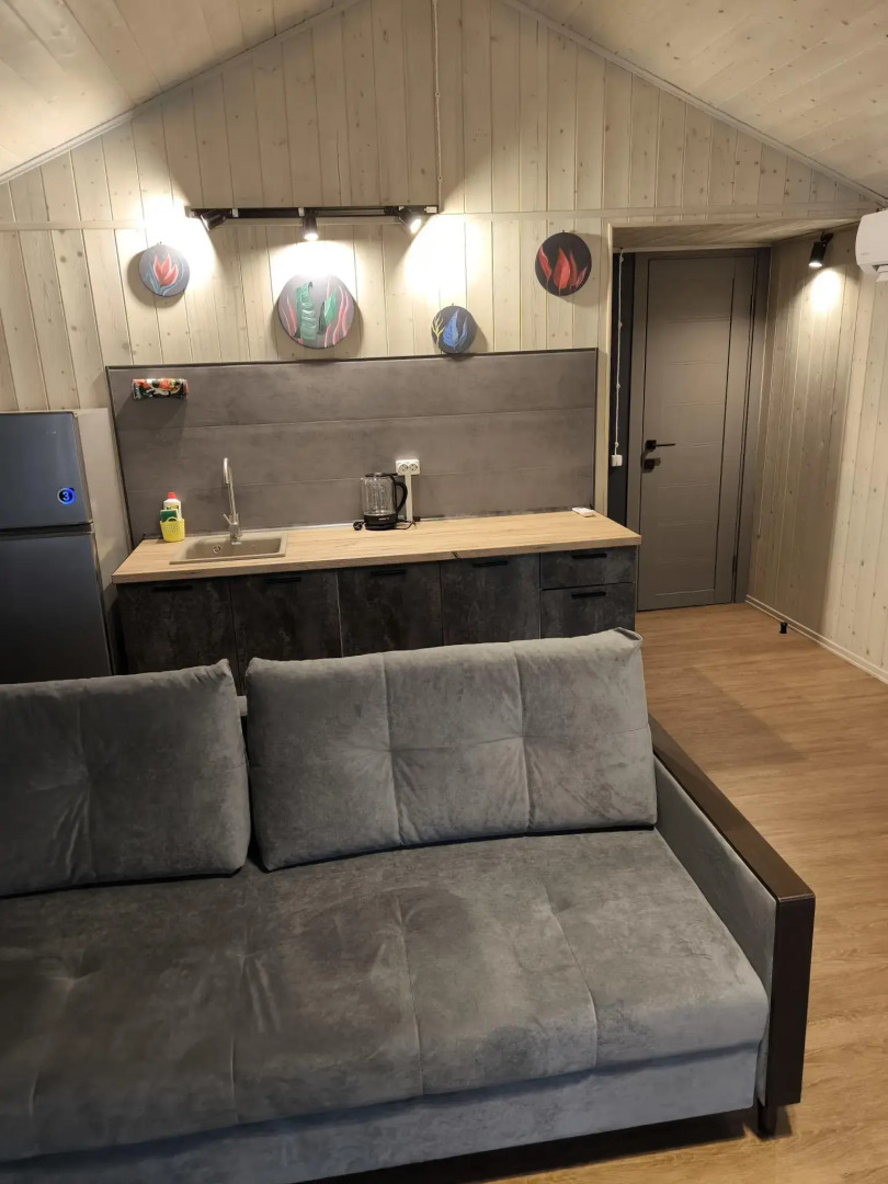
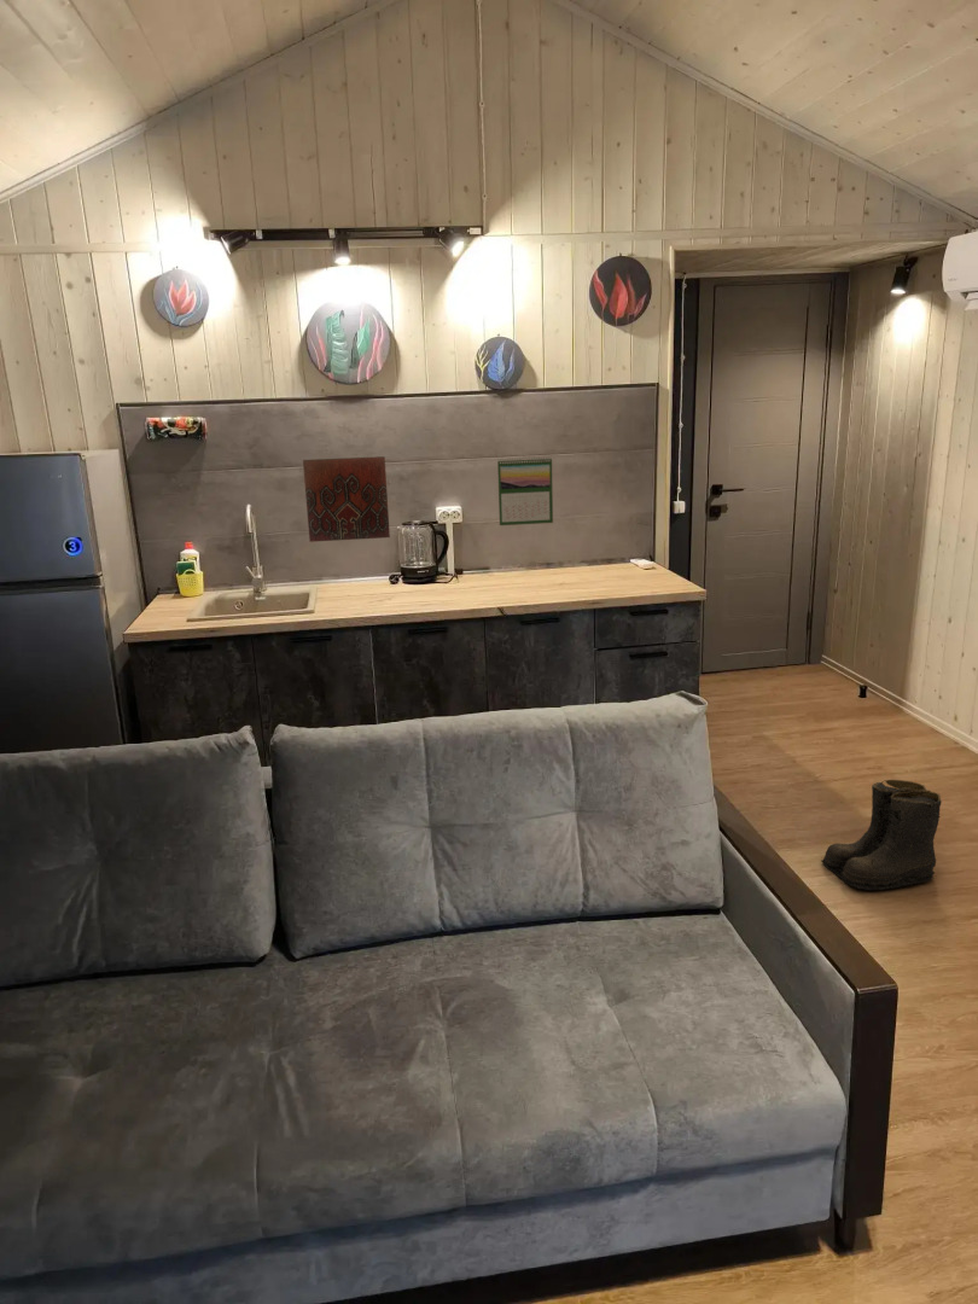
+ decorative tile [302,455,391,543]
+ calendar [496,455,554,526]
+ boots [820,779,942,891]
